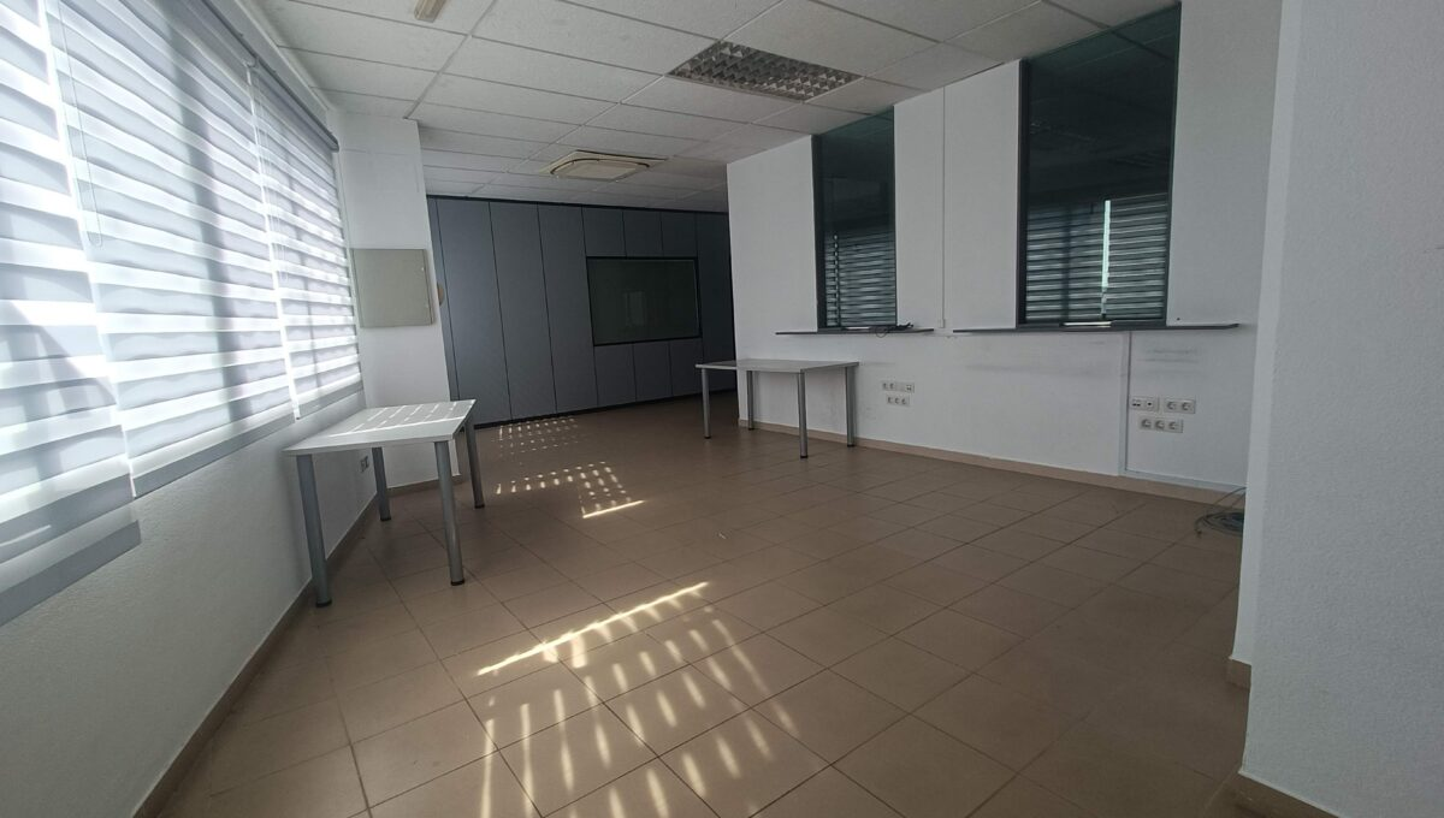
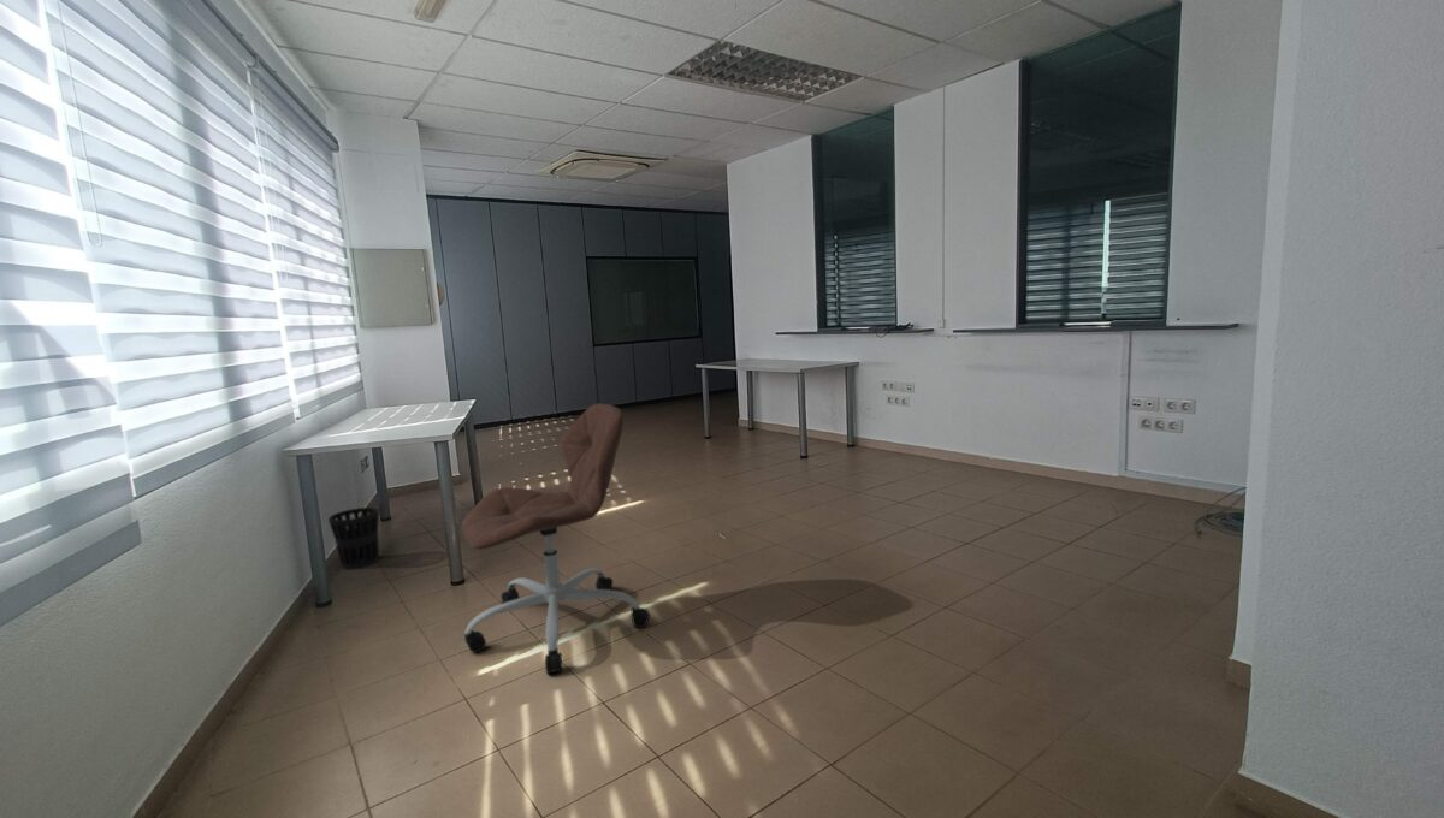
+ office chair [460,403,651,675]
+ wastebasket [327,506,380,570]
